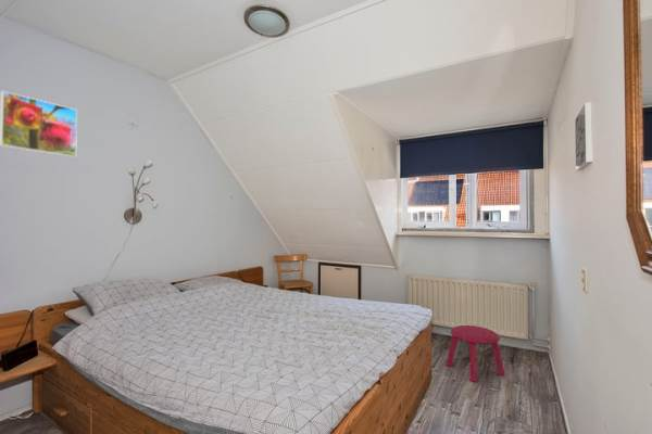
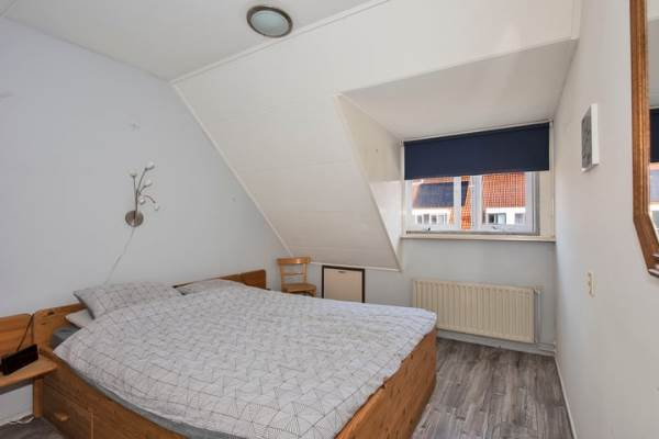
- stool [444,324,505,383]
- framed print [0,90,78,158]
